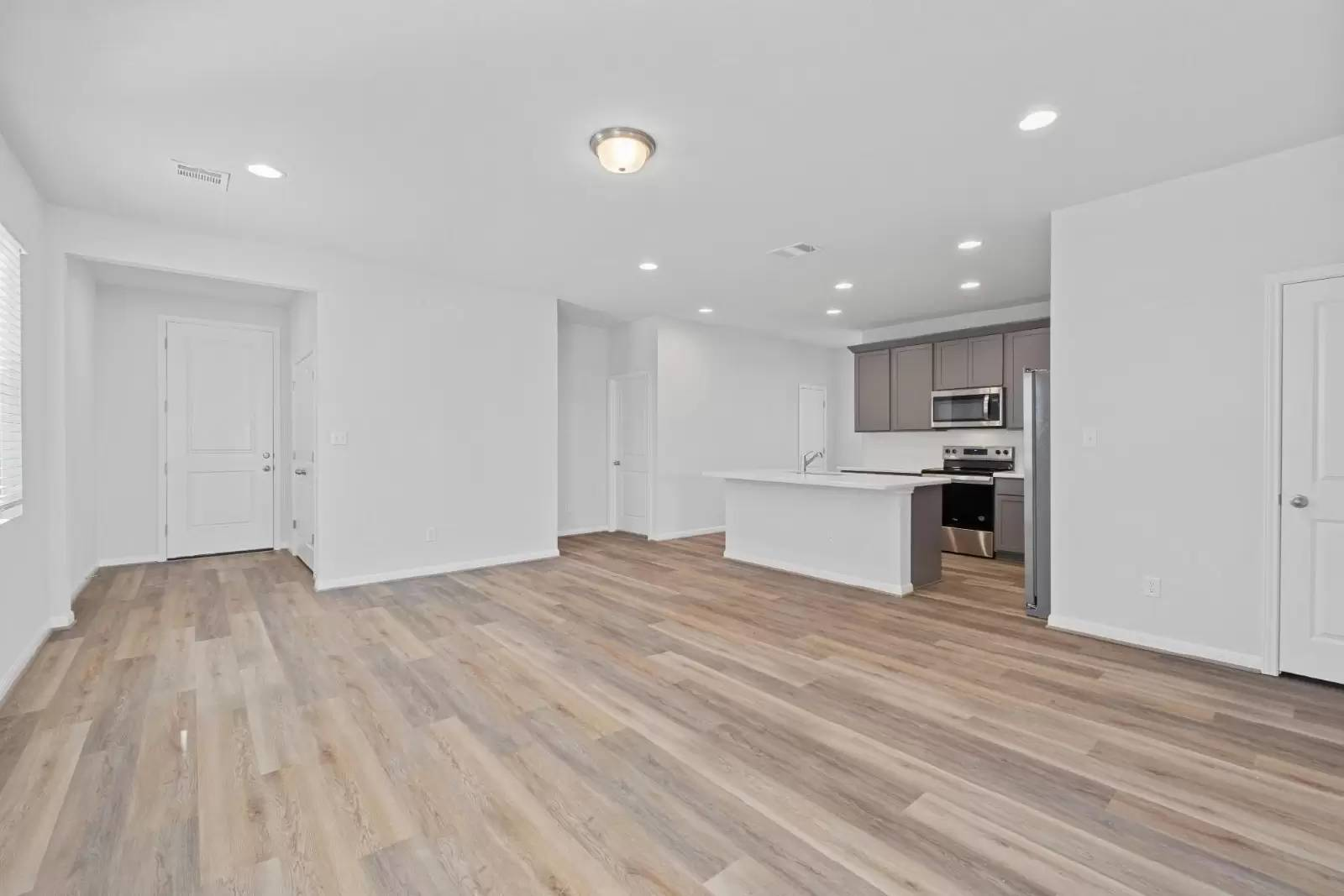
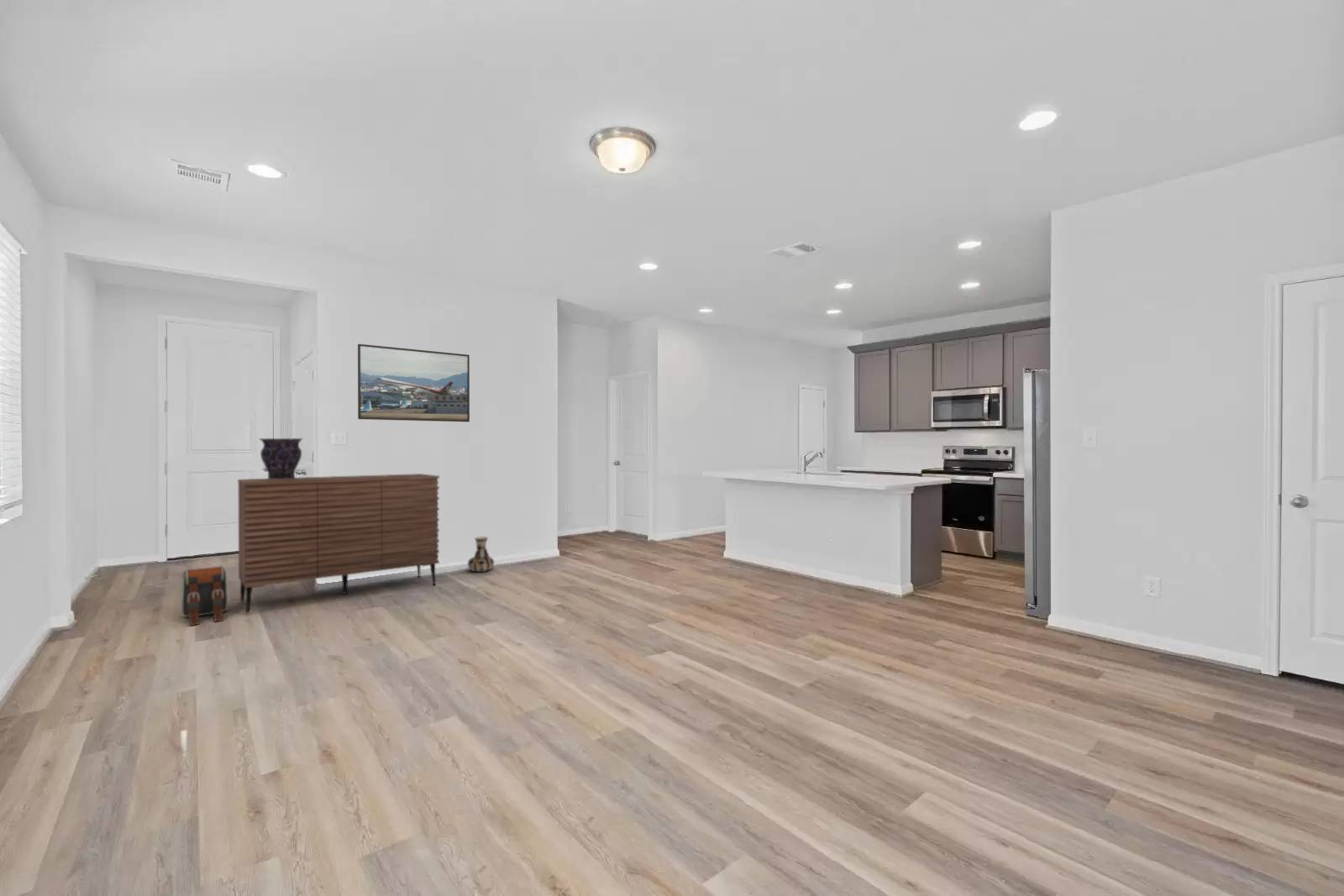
+ vase [467,536,495,573]
+ vase [258,438,304,480]
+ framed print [357,343,470,422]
+ sideboard [237,473,440,615]
+ backpack [181,564,228,626]
